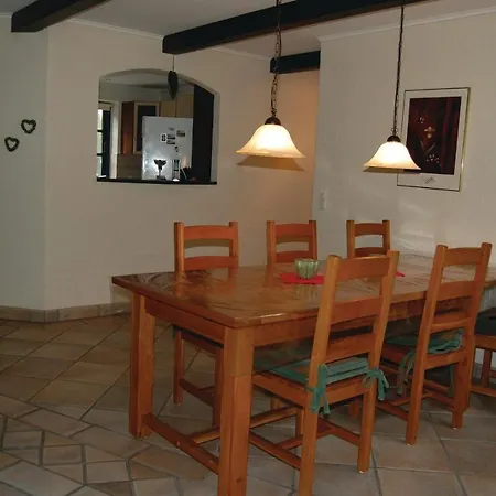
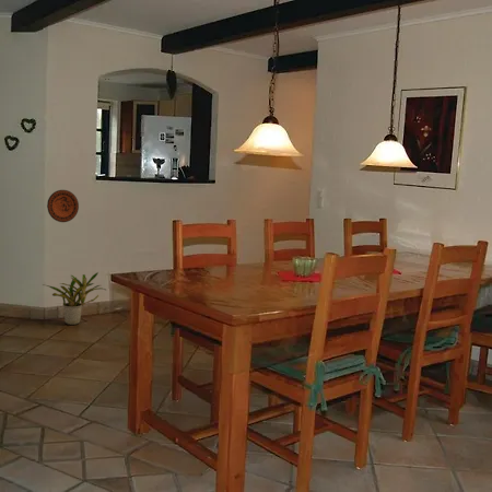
+ potted plant [42,271,106,326]
+ decorative plate [46,189,80,223]
